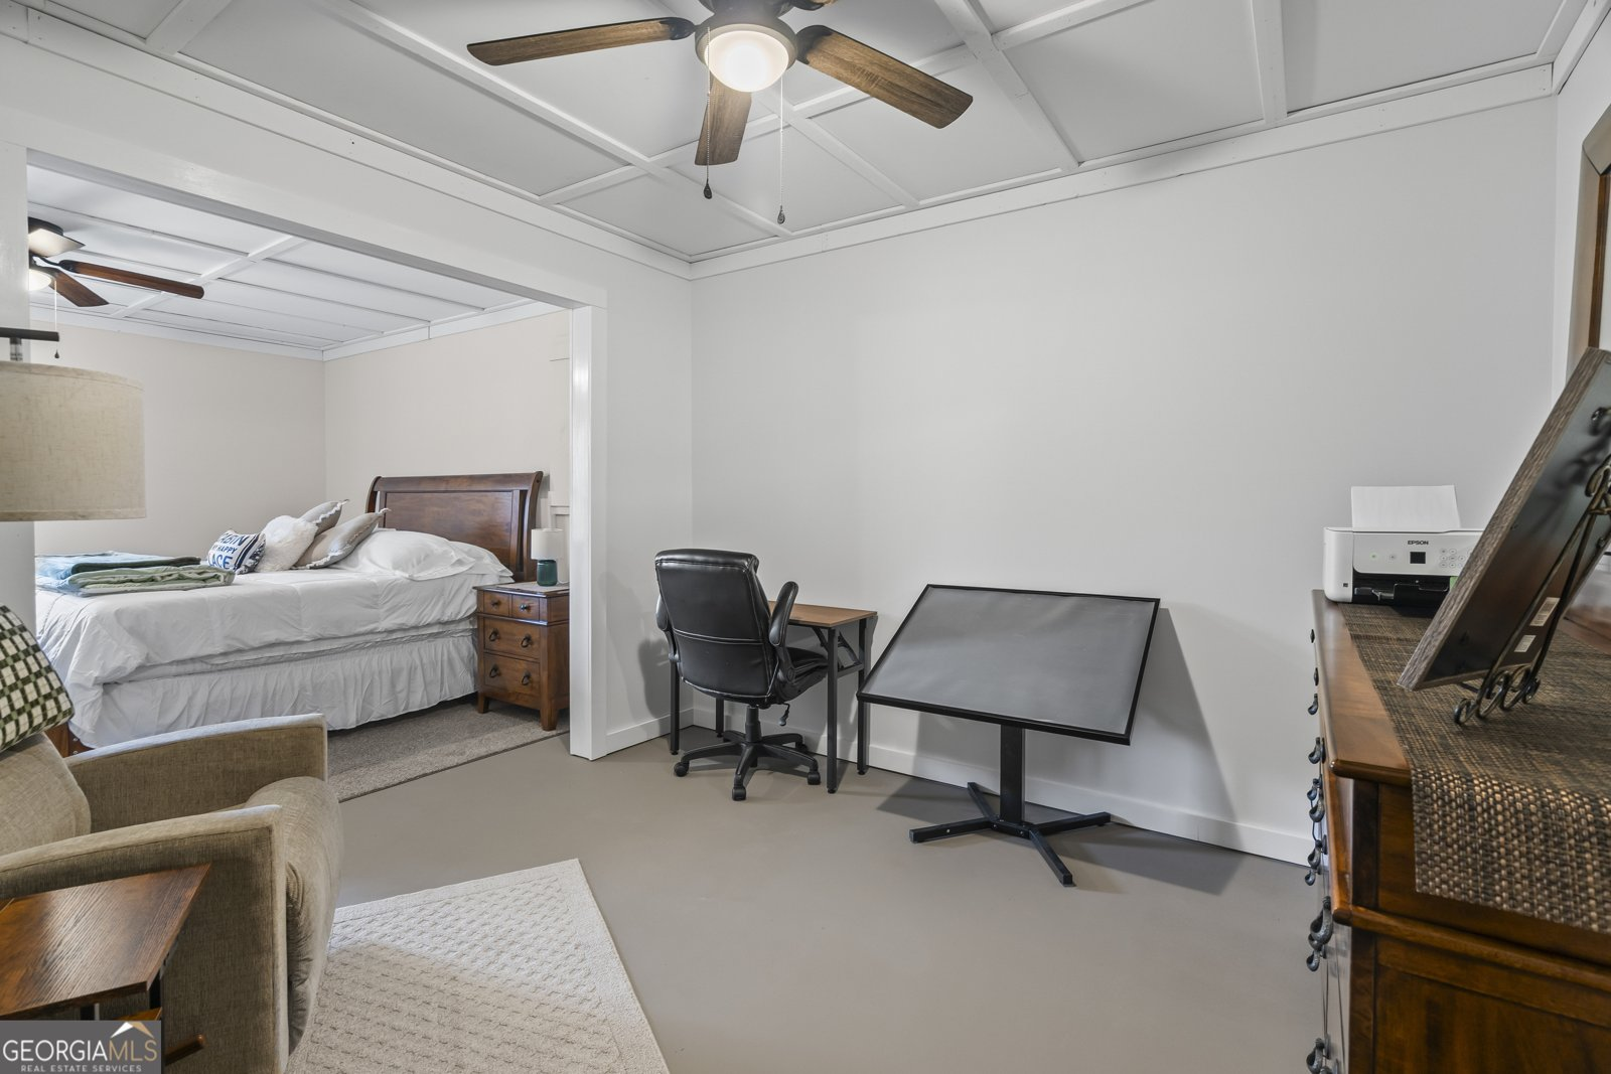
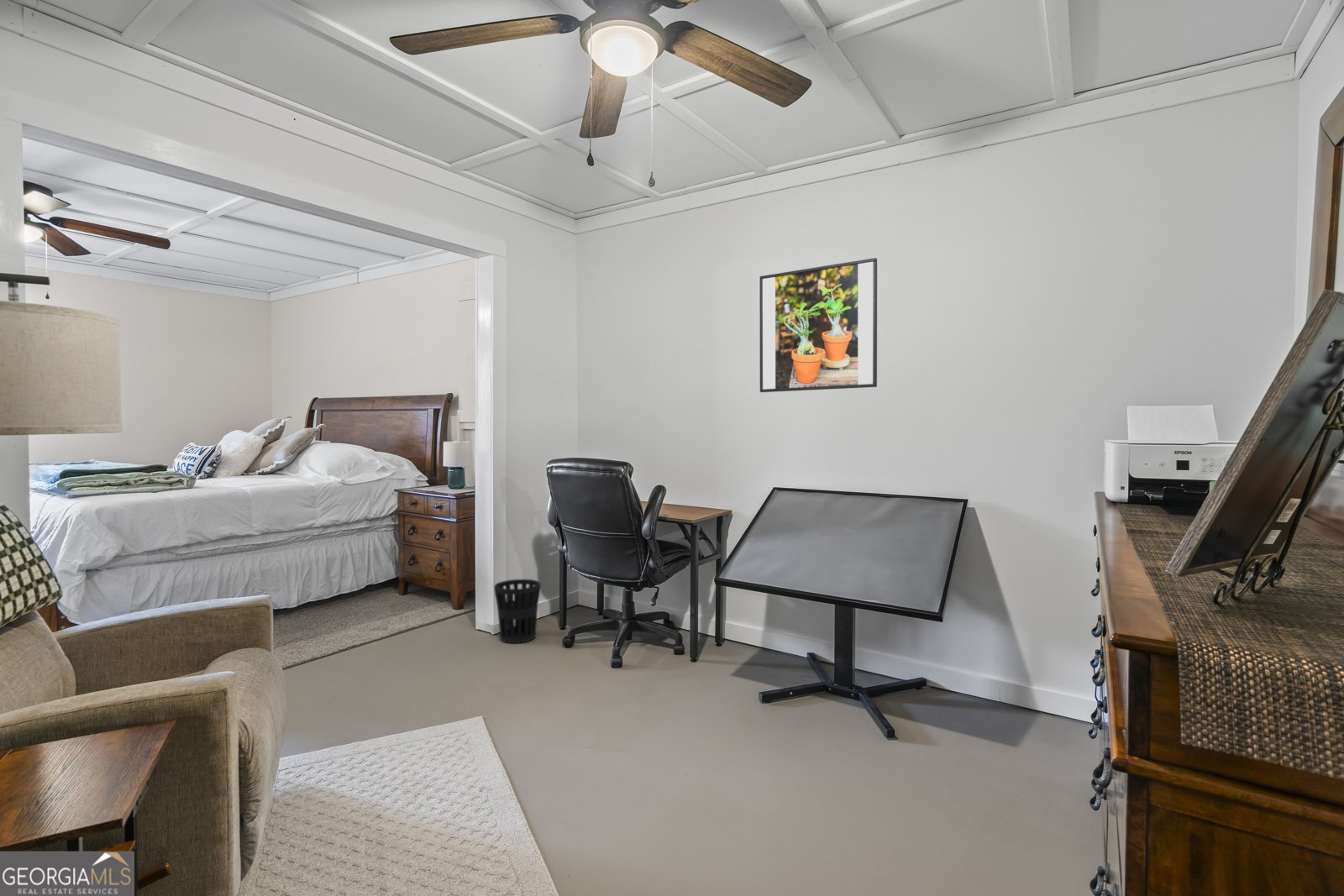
+ wastebasket [493,579,542,644]
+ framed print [759,257,878,393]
